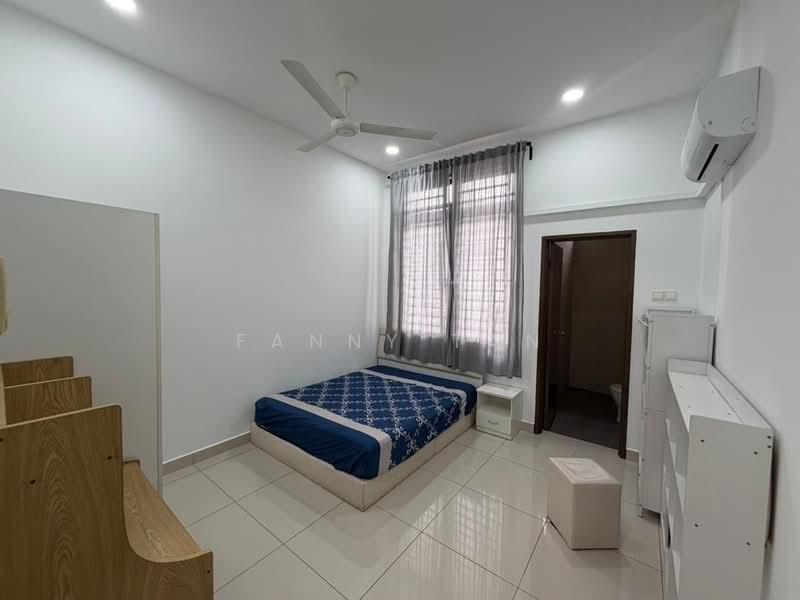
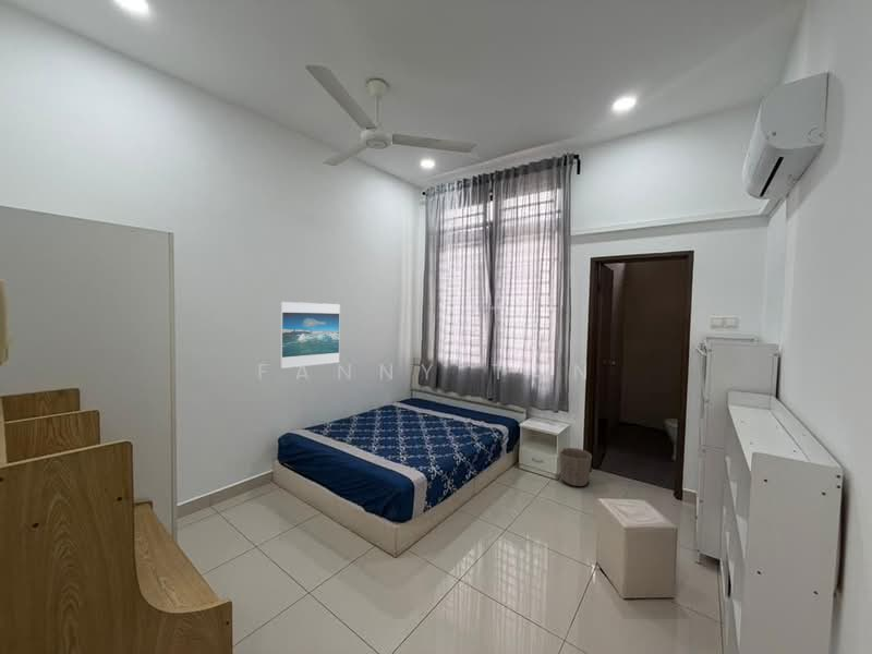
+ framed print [279,301,341,370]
+ waste basket [558,447,593,487]
